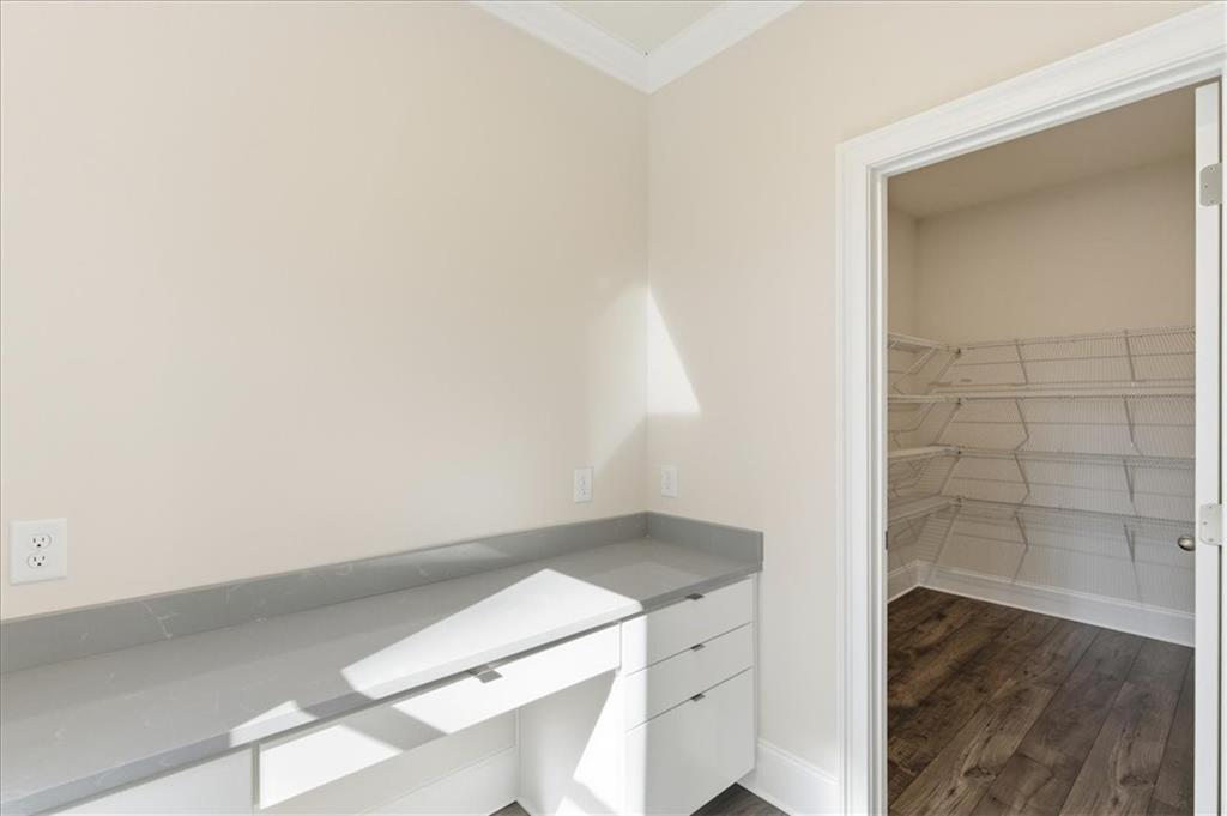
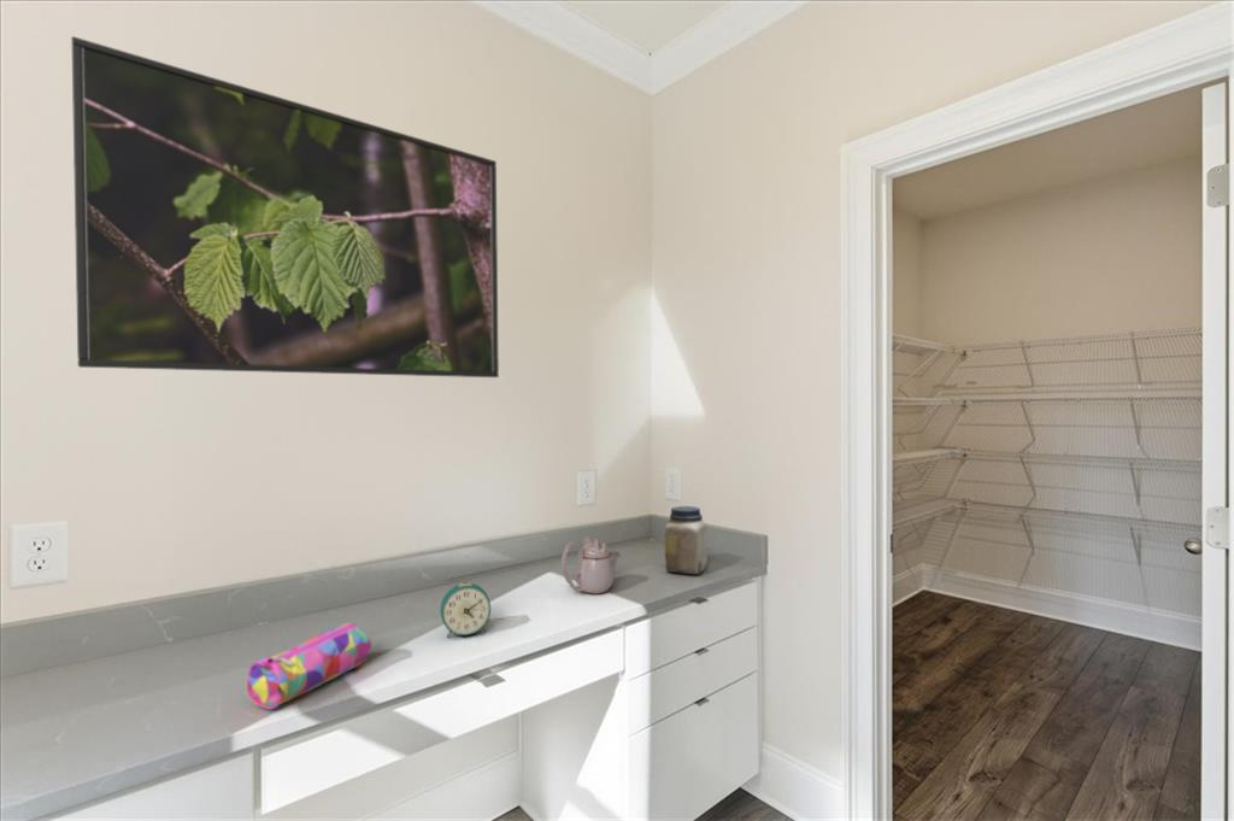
+ teapot [560,534,622,596]
+ alarm clock [439,580,492,639]
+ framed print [70,35,500,379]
+ pencil case [246,622,372,711]
+ jar [664,505,709,575]
